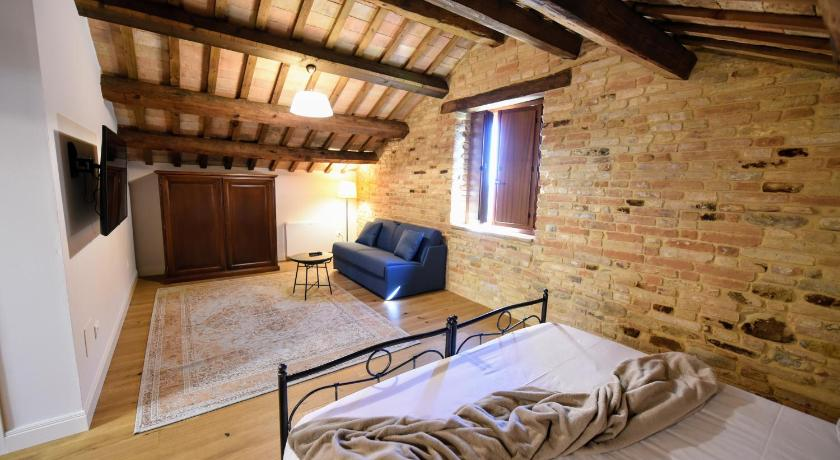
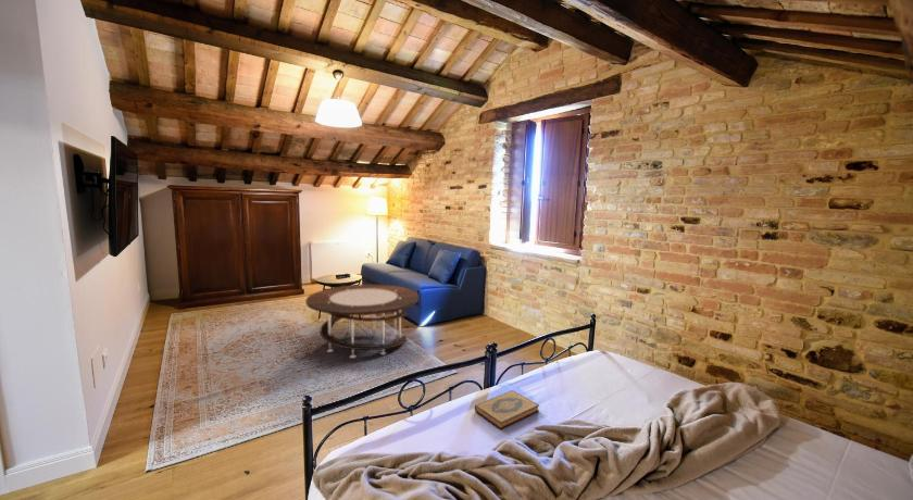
+ coffee table [304,284,420,359]
+ hardback book [474,389,540,430]
